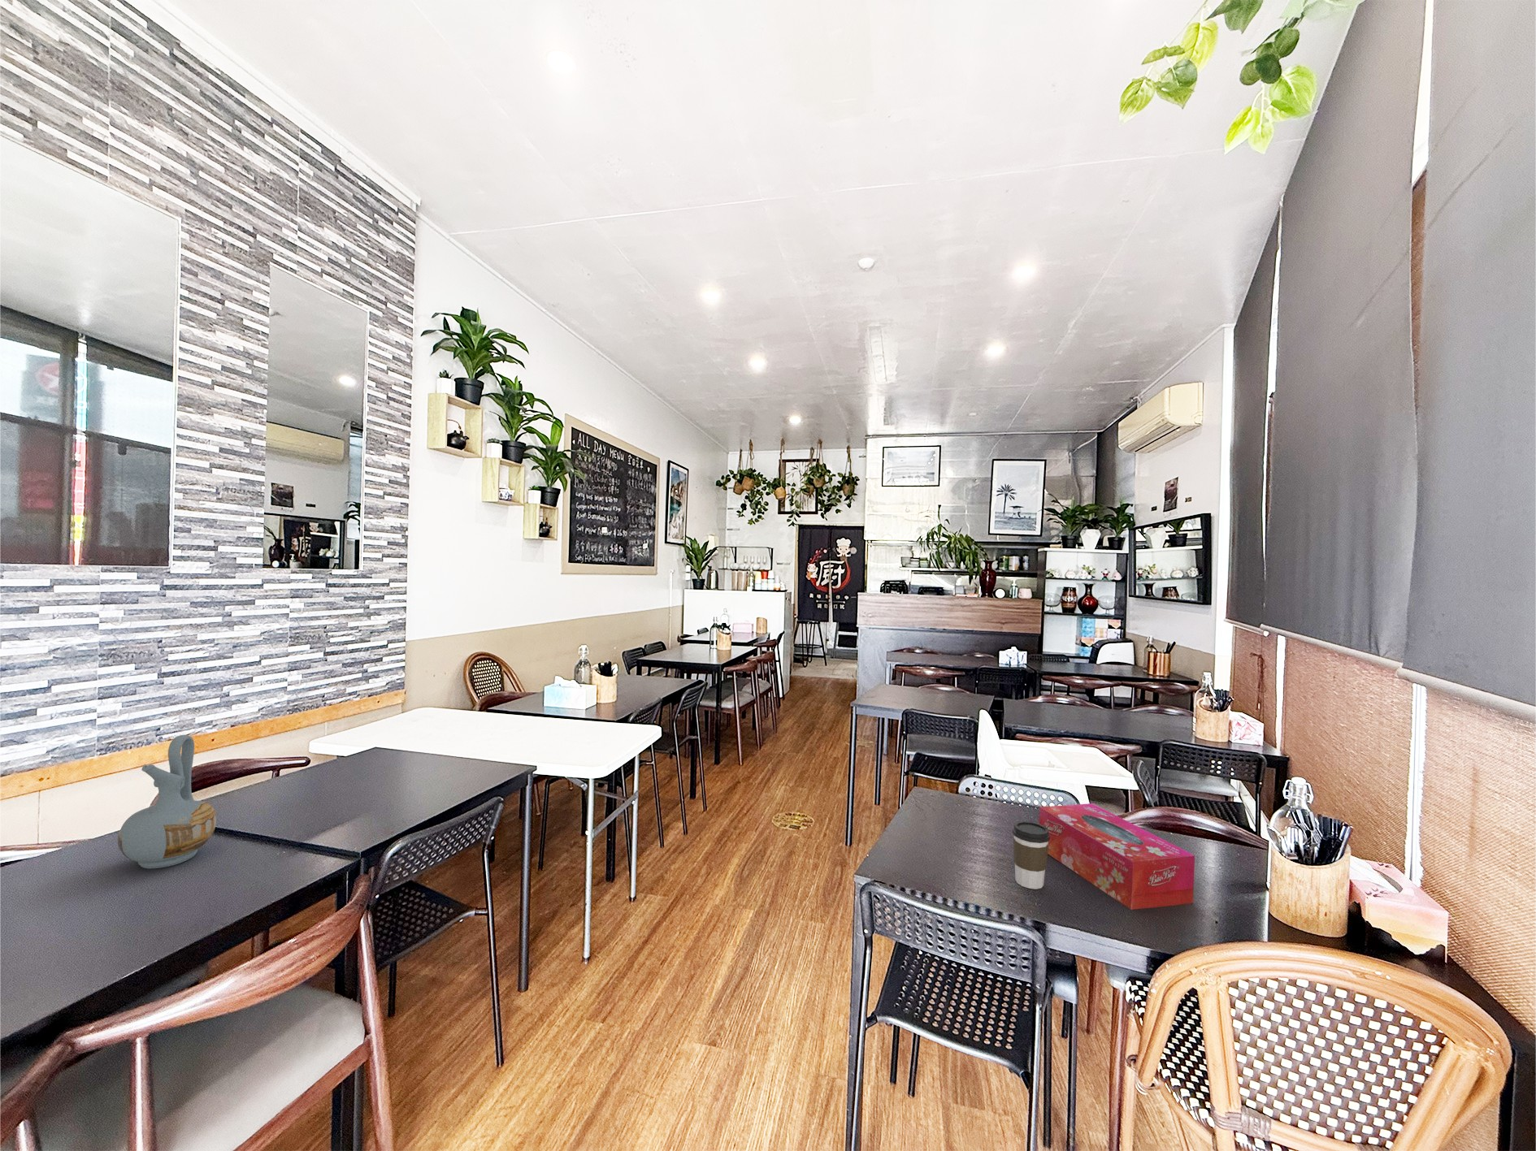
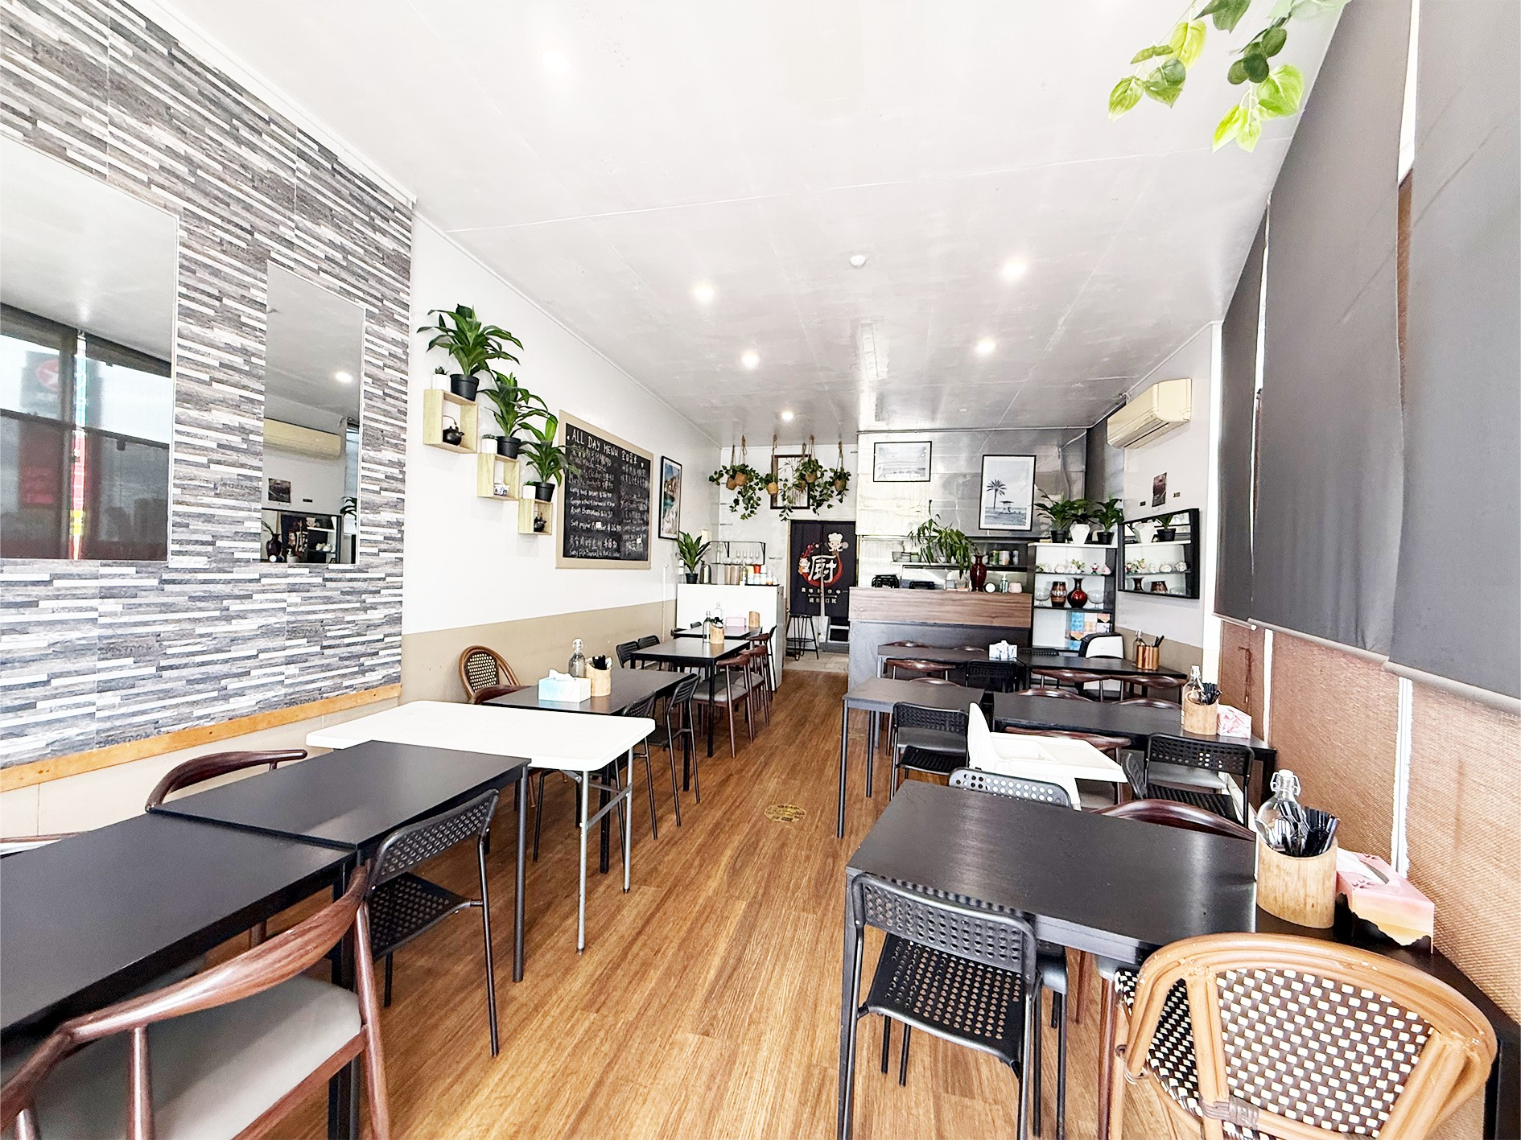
- coffee cup [1012,821,1050,890]
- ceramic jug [117,734,216,869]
- tissue box [1039,803,1195,910]
